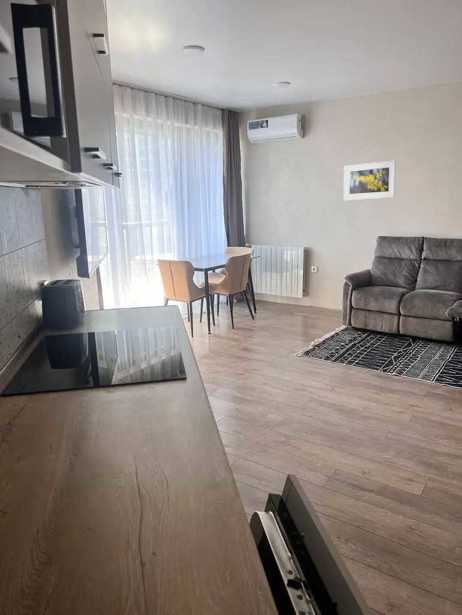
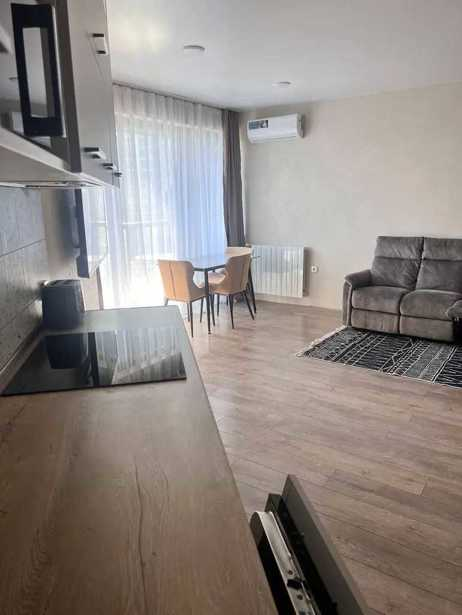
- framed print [343,160,397,201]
